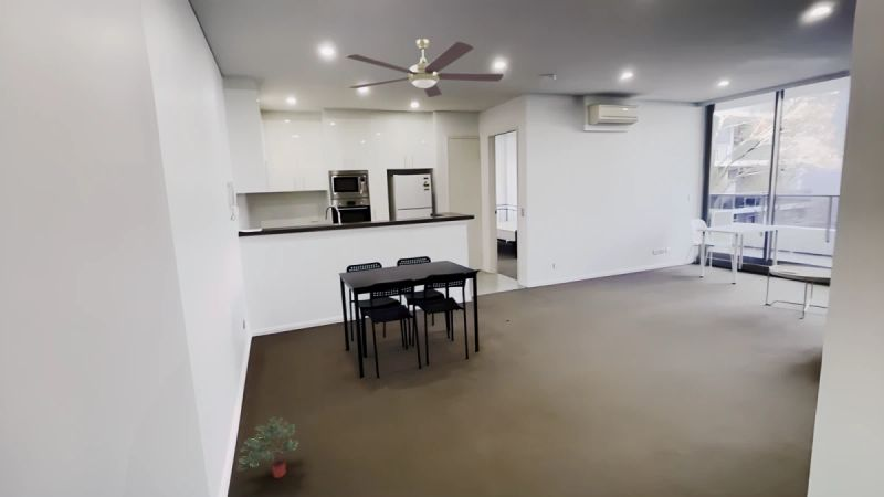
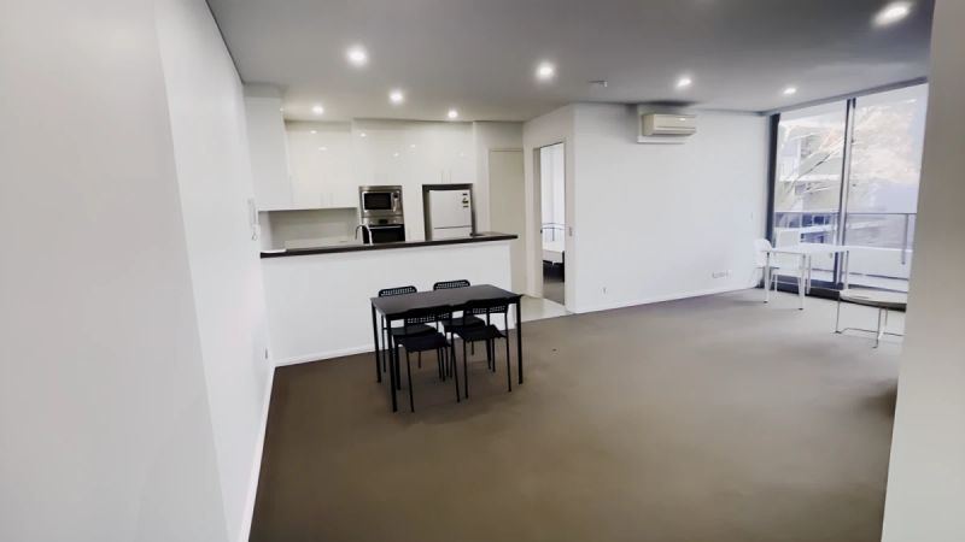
- electric fan [345,38,505,98]
- potted plant [235,416,299,479]
